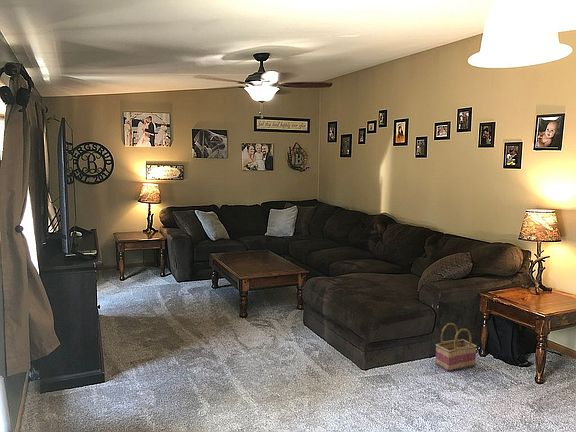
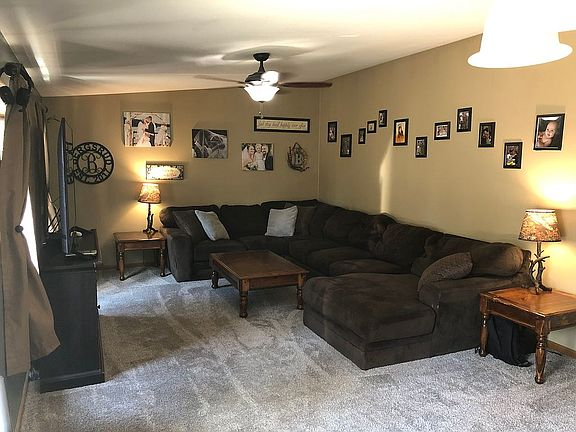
- basket [435,322,478,372]
